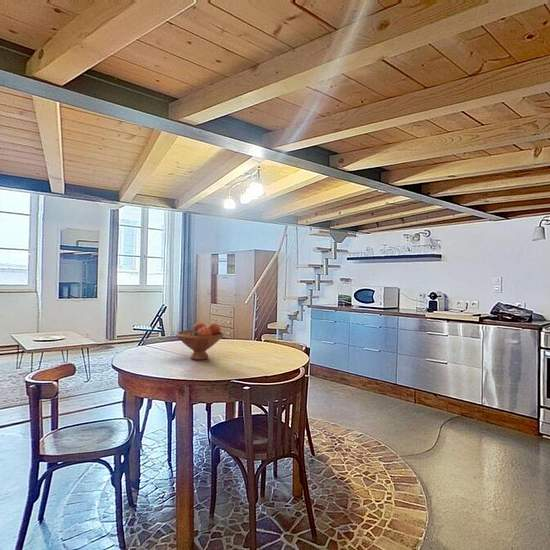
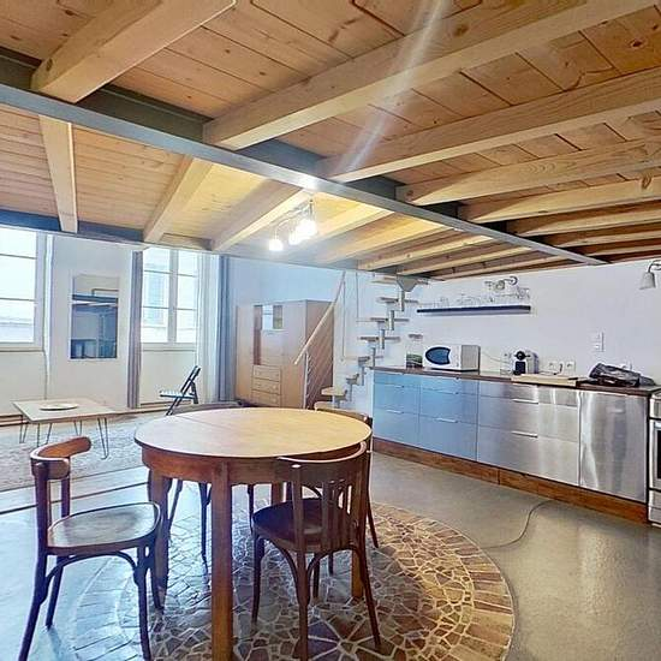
- fruit bowl [175,322,225,361]
